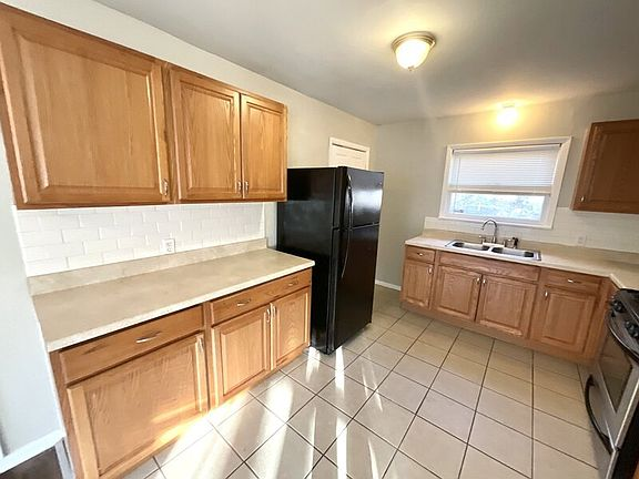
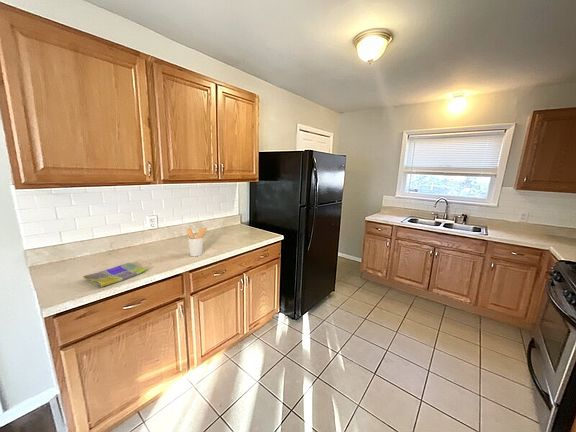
+ utensil holder [186,226,208,257]
+ dish towel [82,262,148,288]
